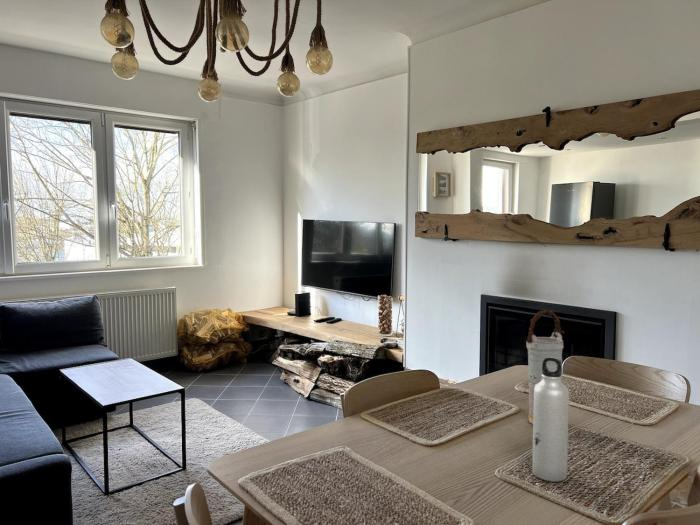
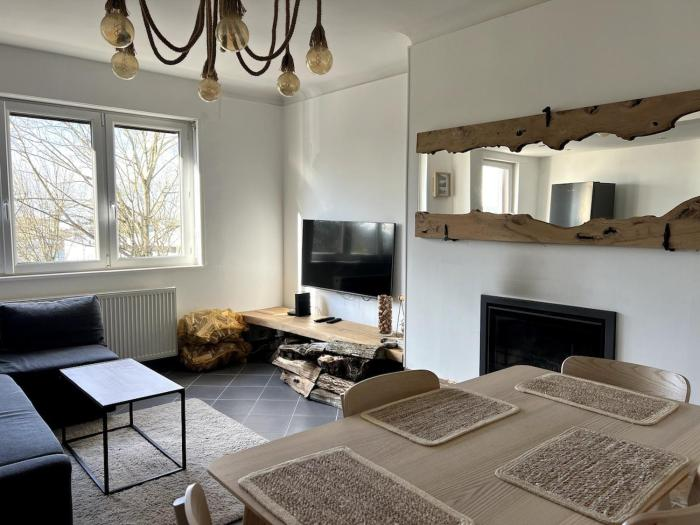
- vase [525,309,565,425]
- water bottle [531,357,570,483]
